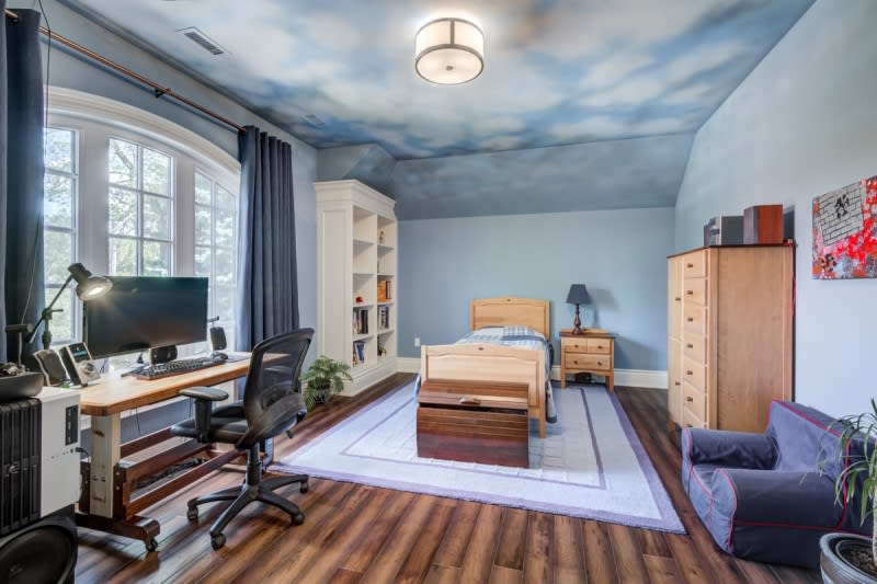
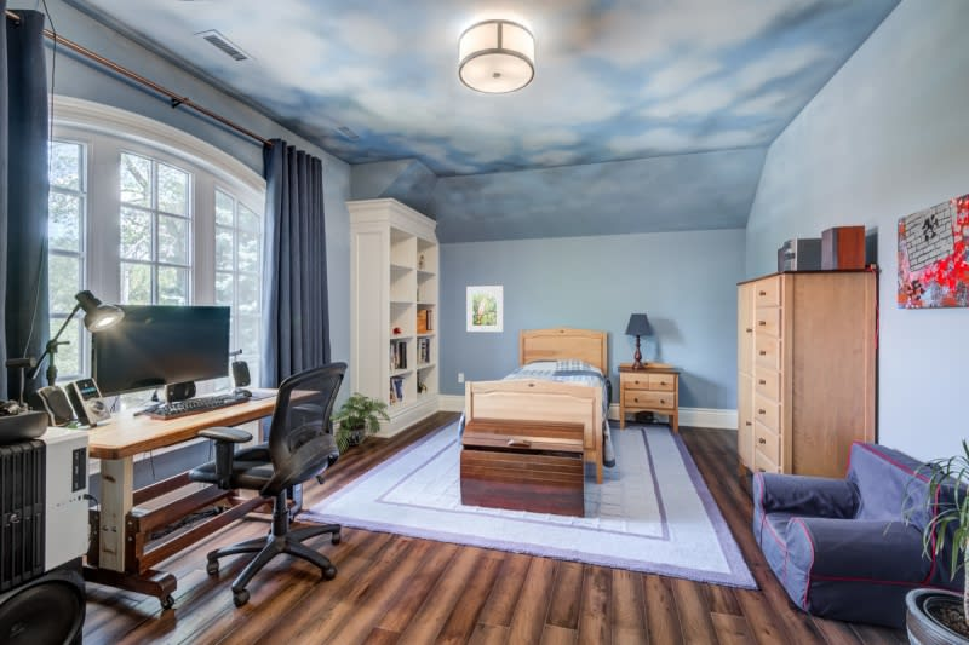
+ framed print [465,284,504,333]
